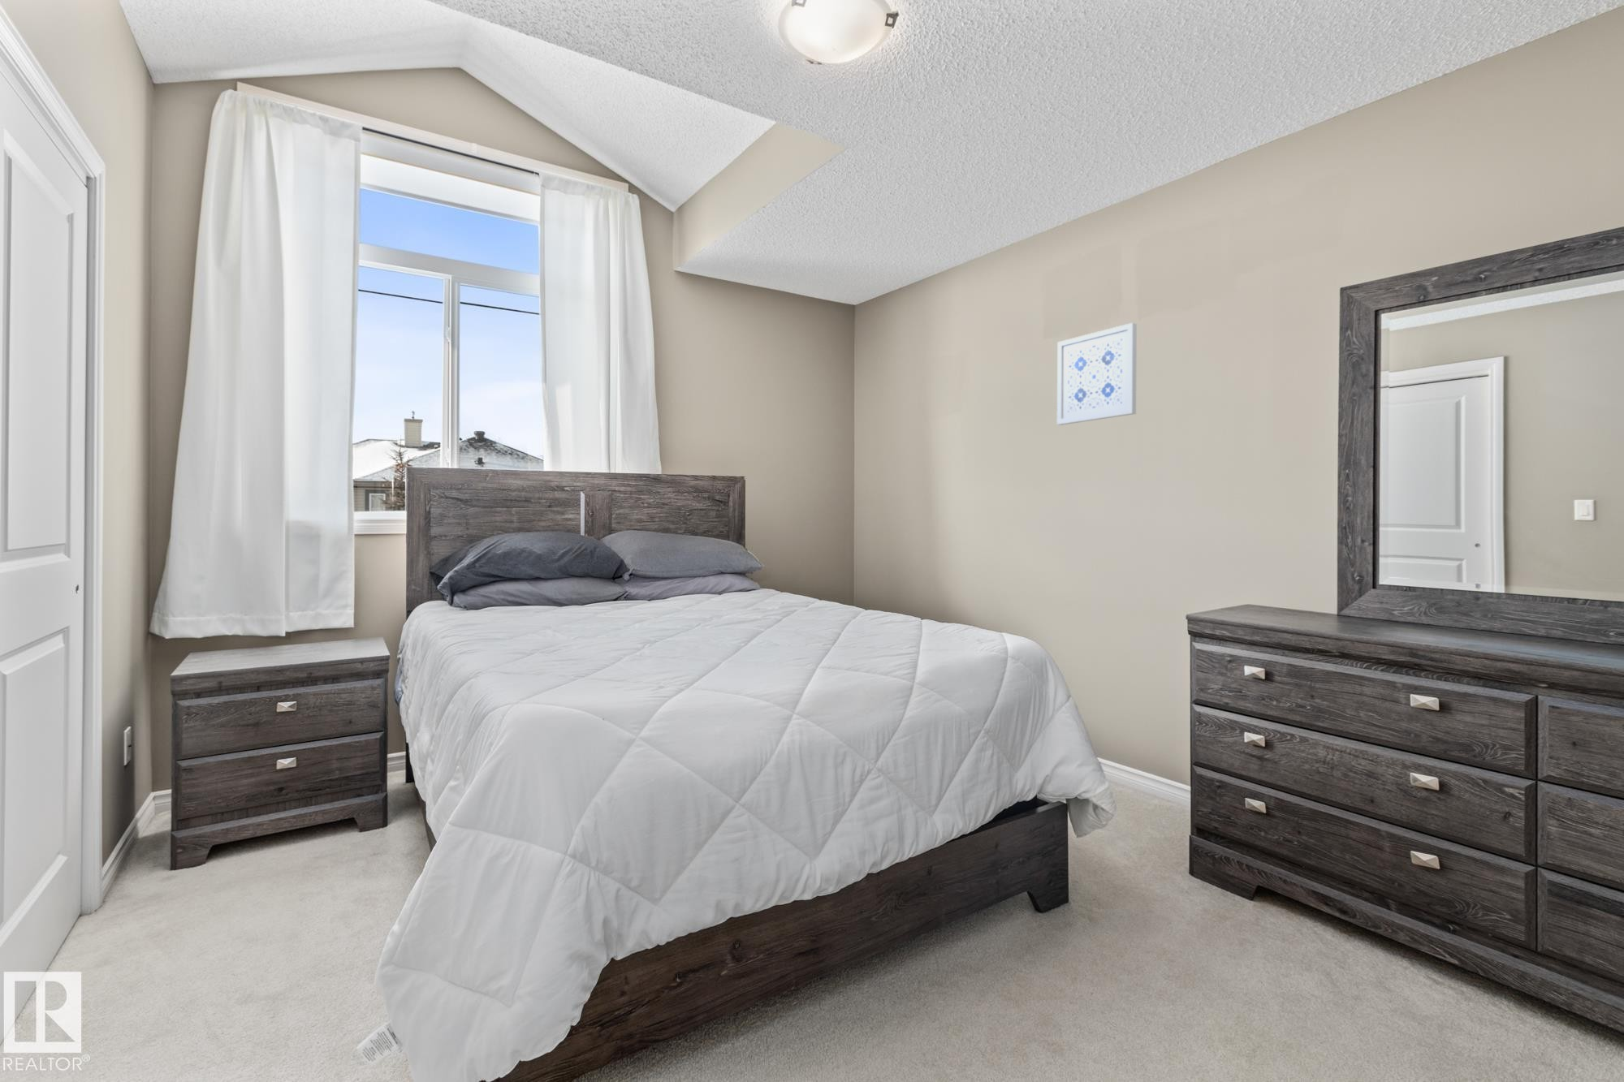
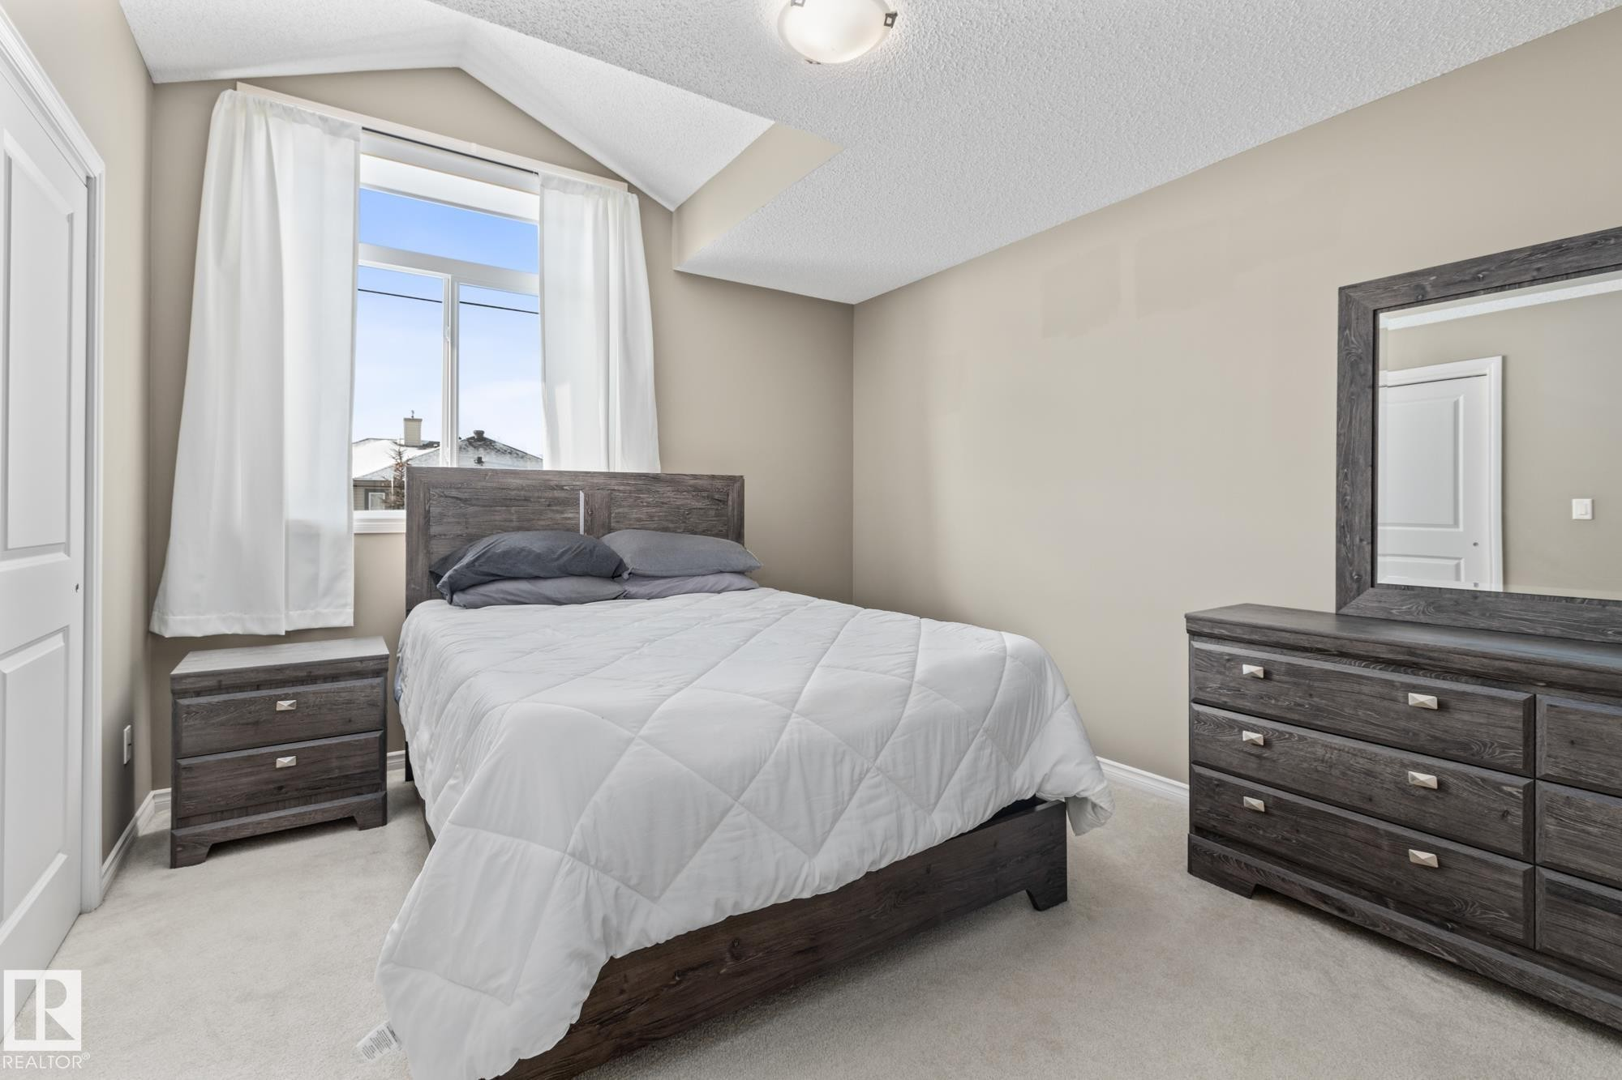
- wall art [1057,322,1137,426]
